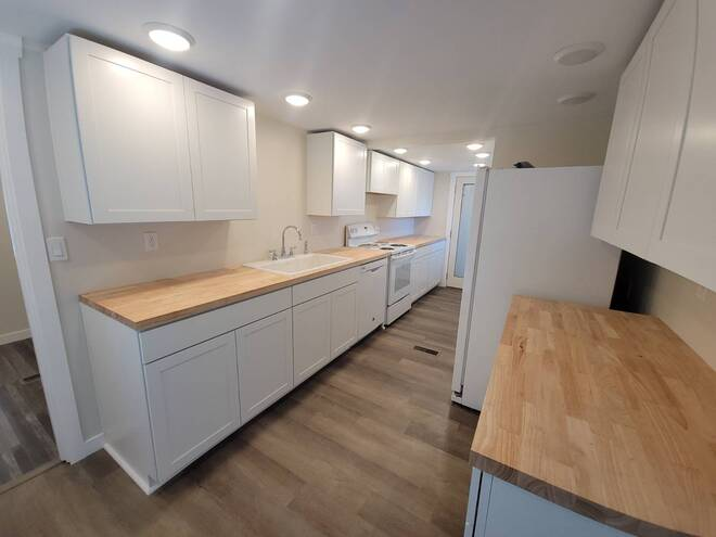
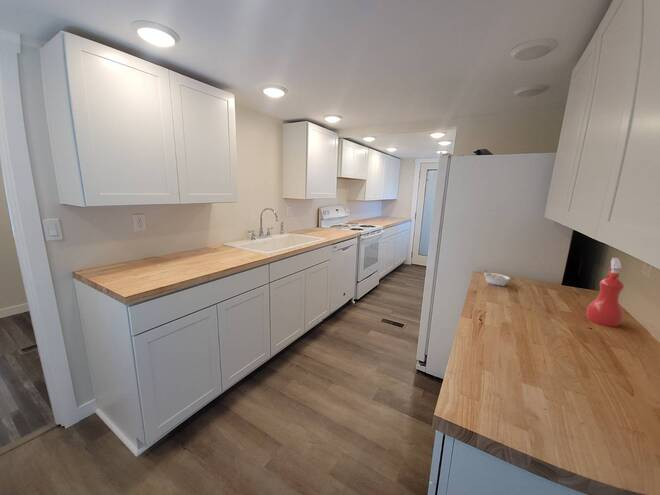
+ legume [483,269,511,287]
+ spray bottle [586,257,625,328]
